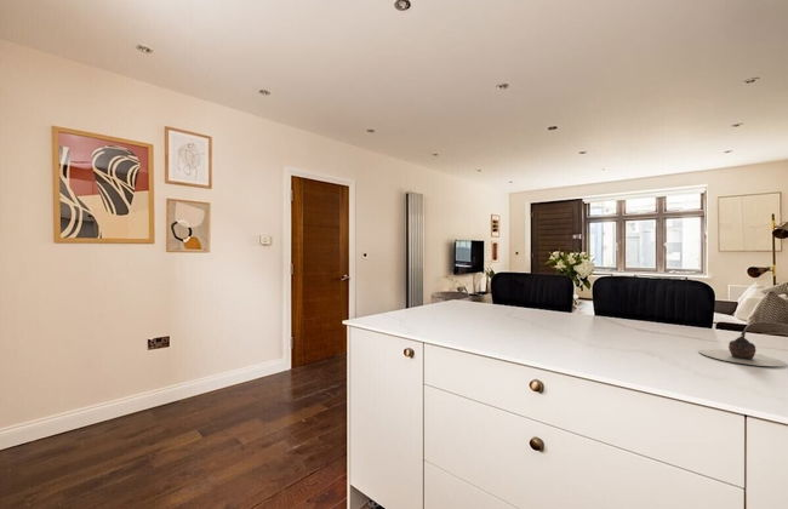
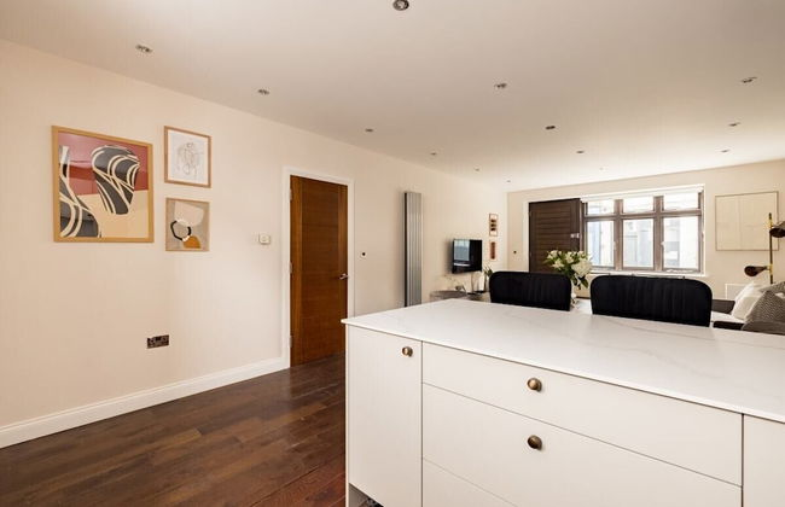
- teapot [698,330,788,367]
